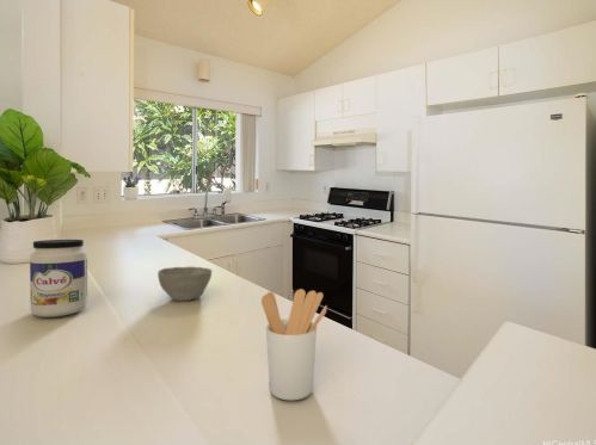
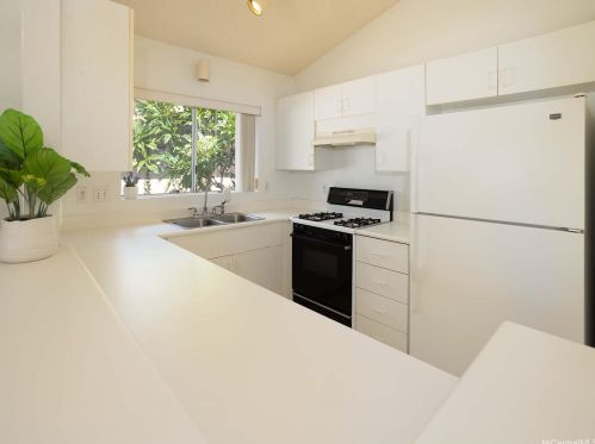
- jar [29,239,88,319]
- utensil holder [260,288,328,401]
- bowl [156,266,213,302]
